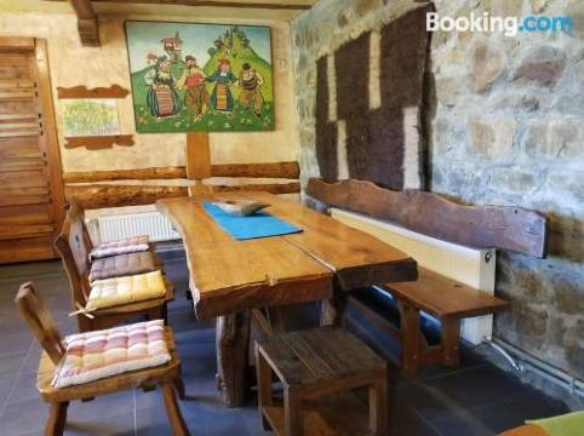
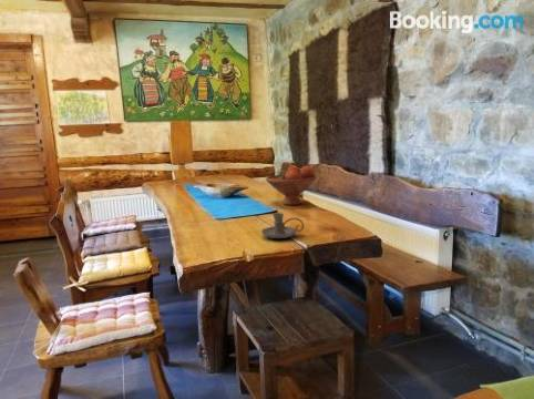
+ candle holder [260,212,305,239]
+ fruit bowl [265,164,318,206]
